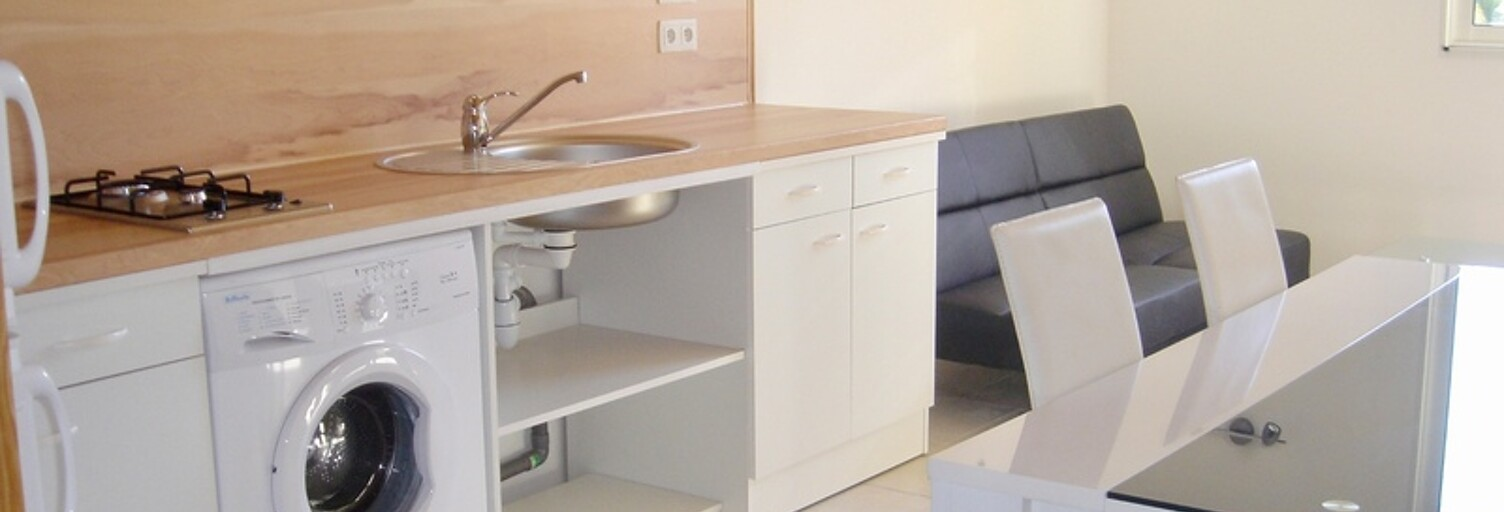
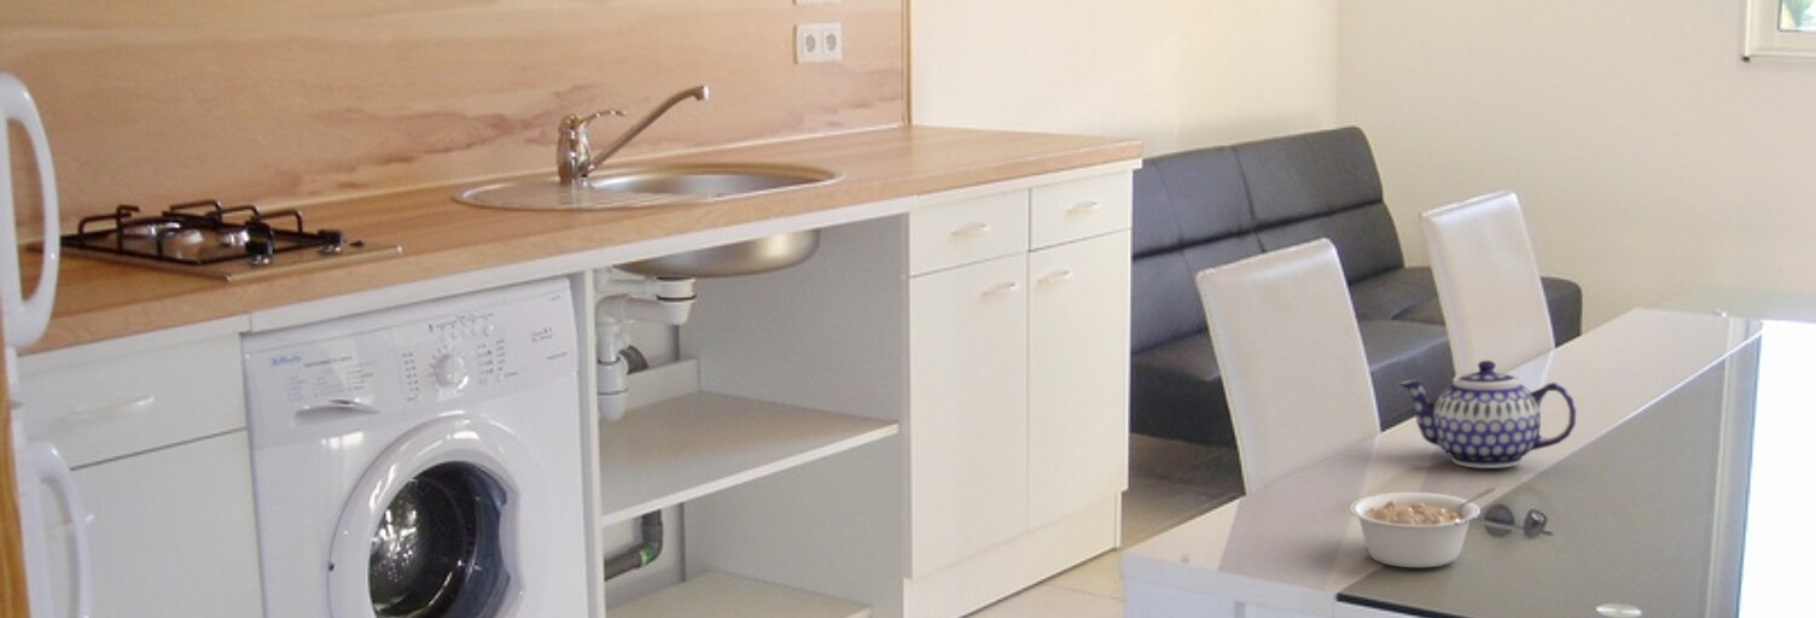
+ legume [1349,486,1497,569]
+ teapot [1398,360,1577,470]
